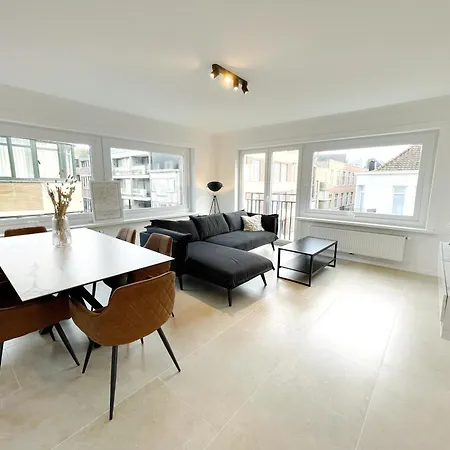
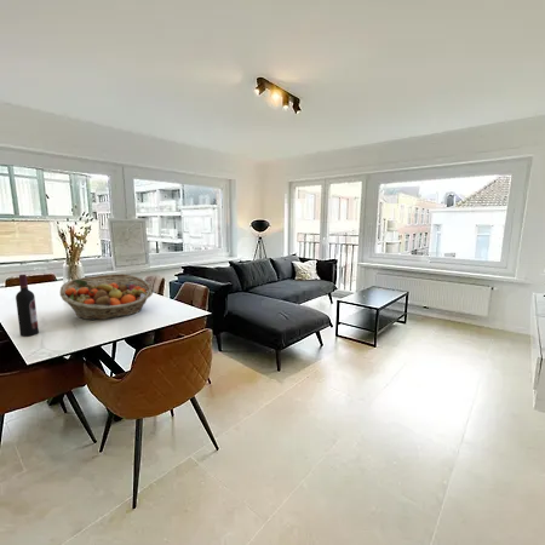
+ fruit basket [59,272,154,321]
+ wine bottle [15,274,40,338]
